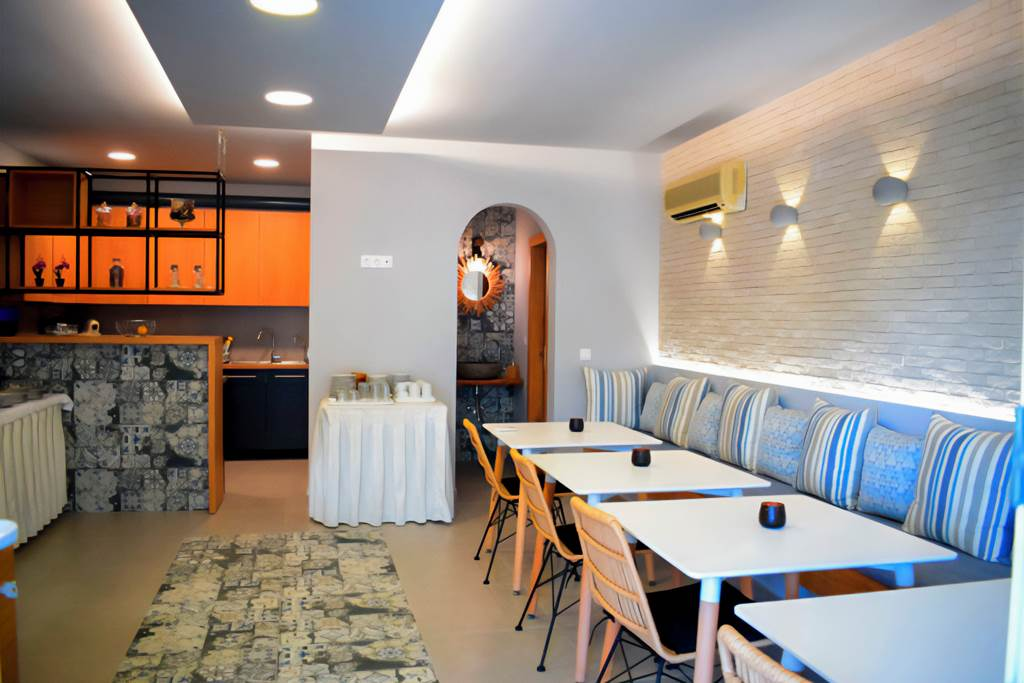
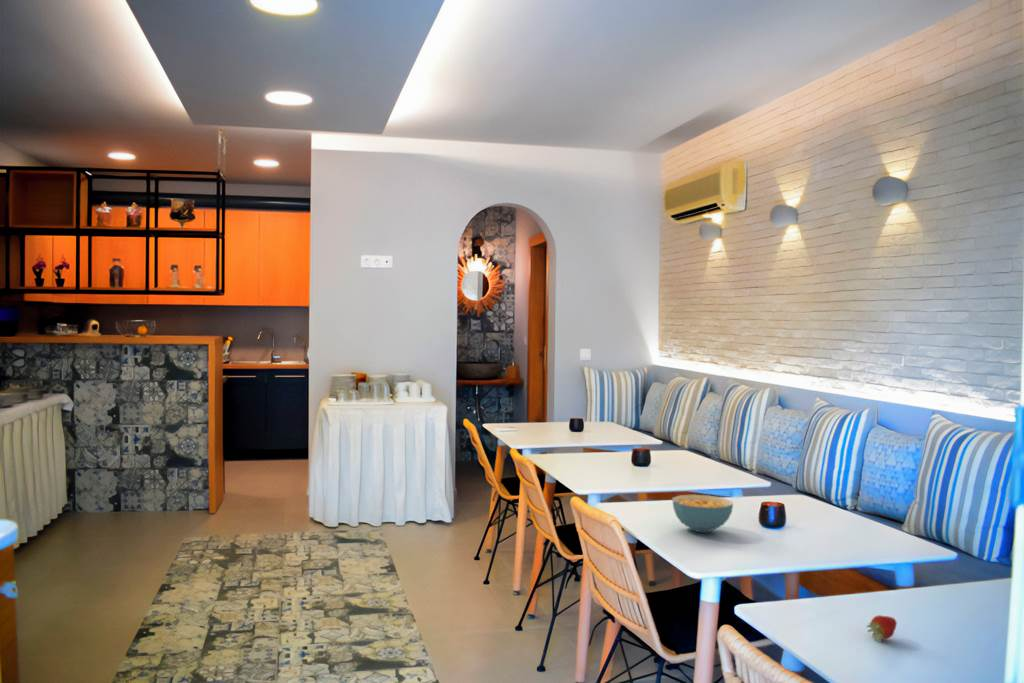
+ cereal bowl [671,494,734,533]
+ fruit [866,614,898,643]
